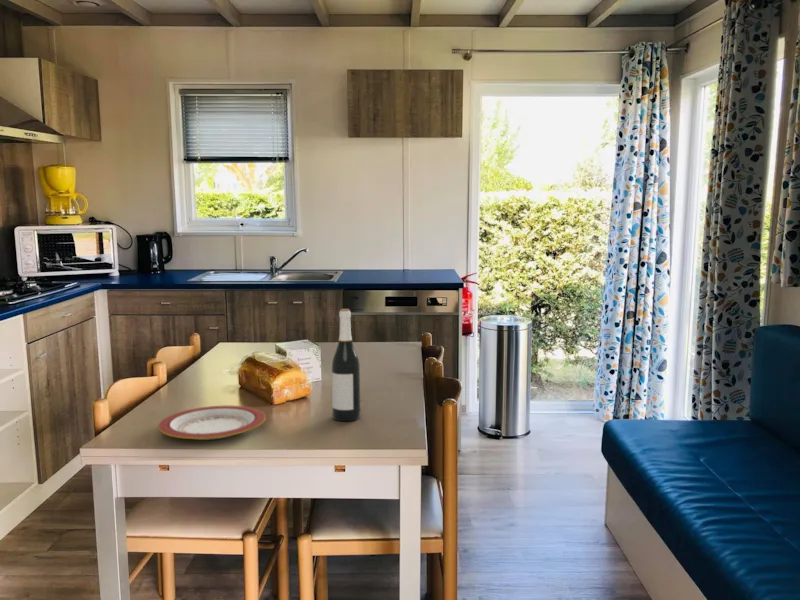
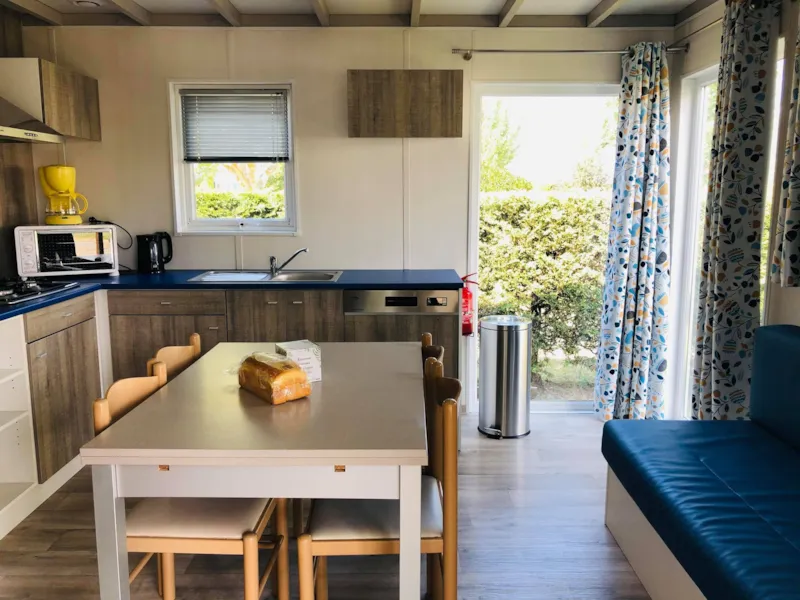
- wine bottle [331,308,361,422]
- plate [157,405,267,441]
